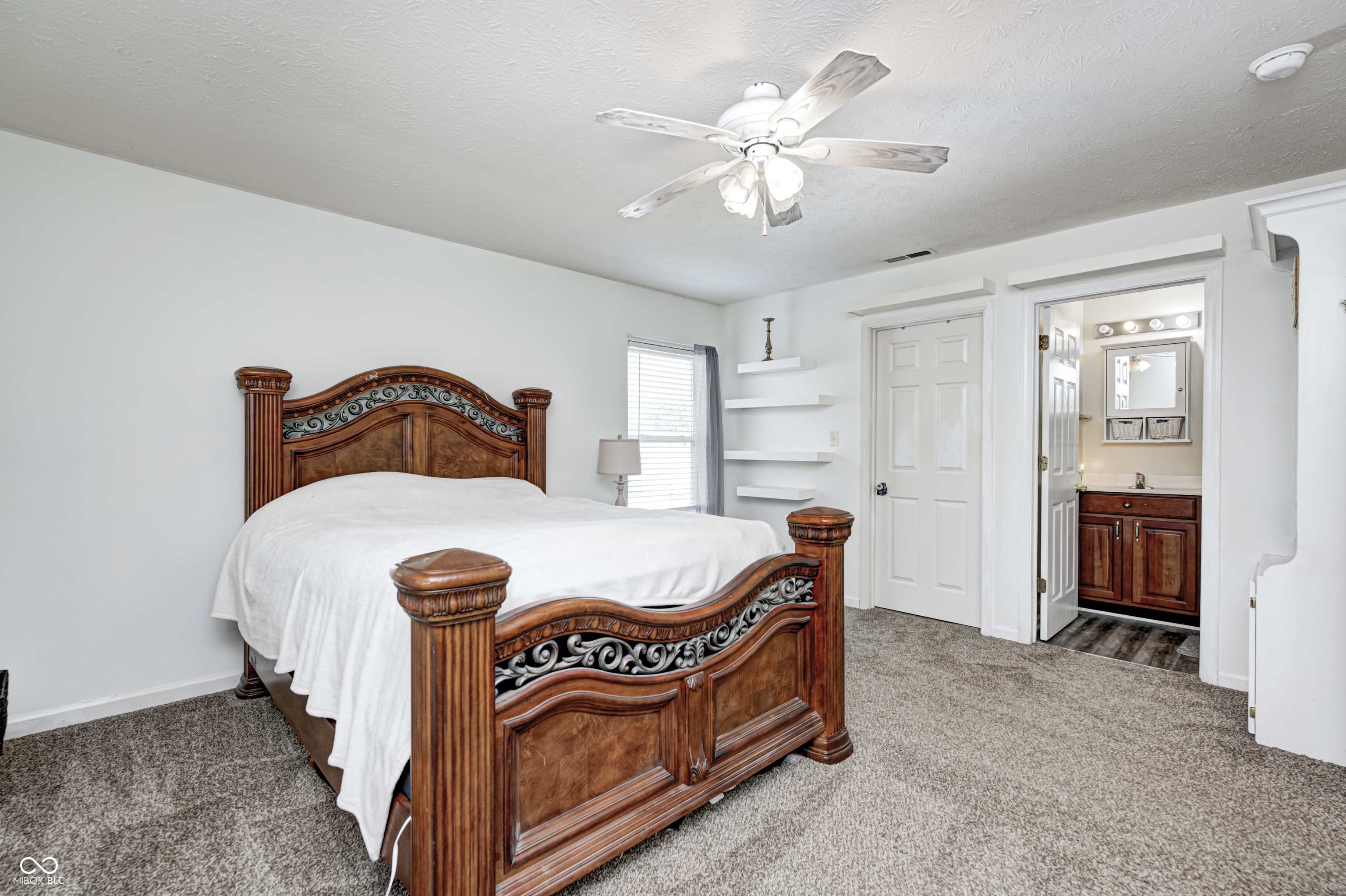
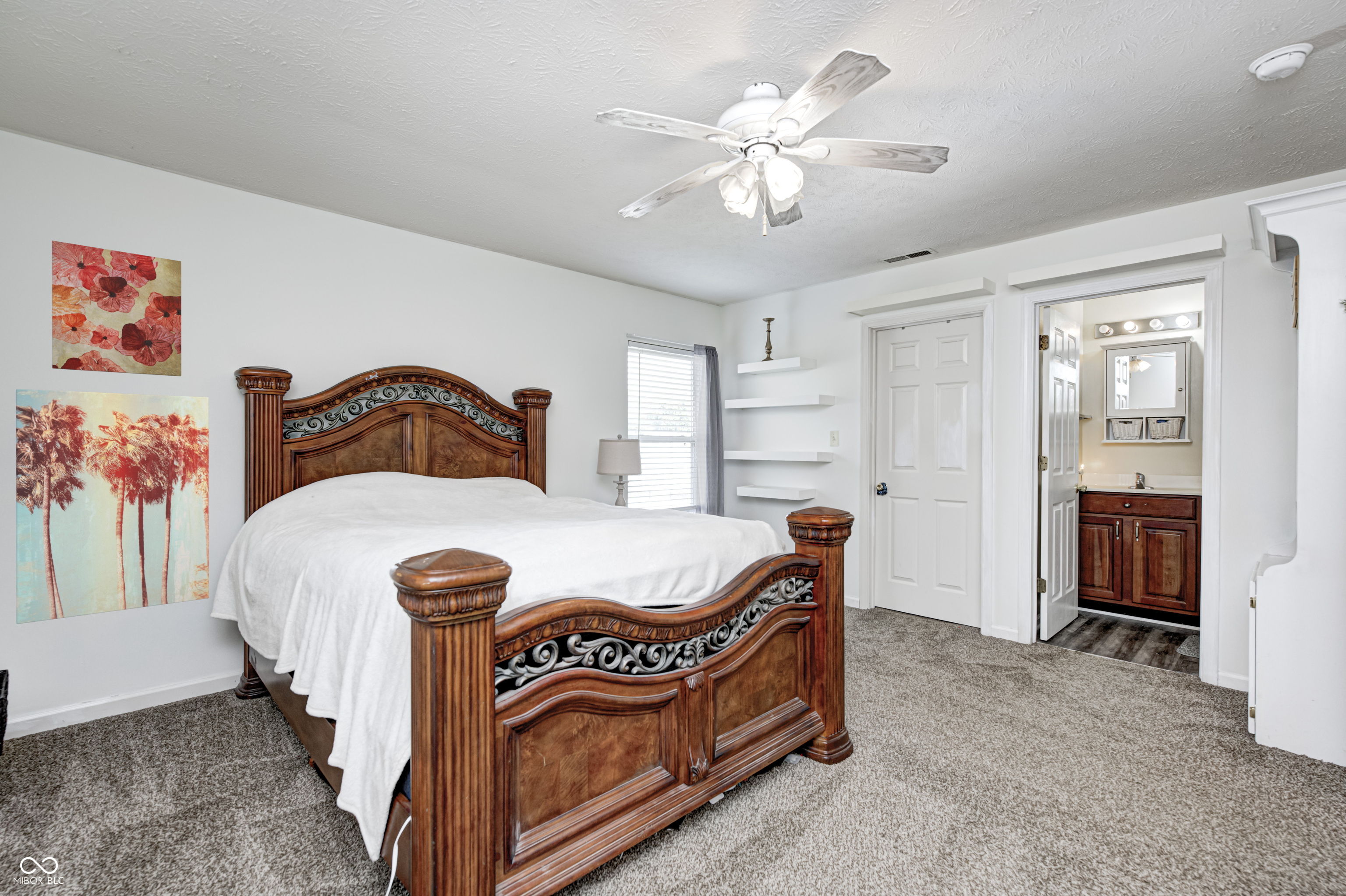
+ wall art [15,388,209,624]
+ wall art [52,240,182,377]
